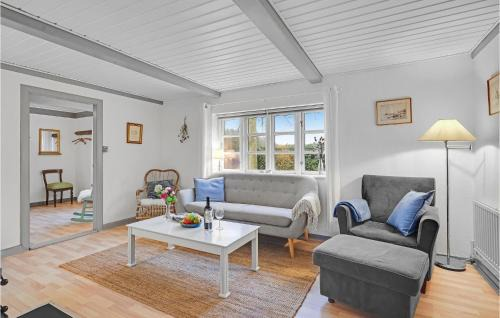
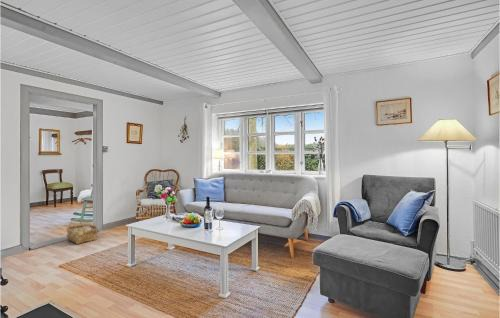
+ woven basket [65,218,99,245]
